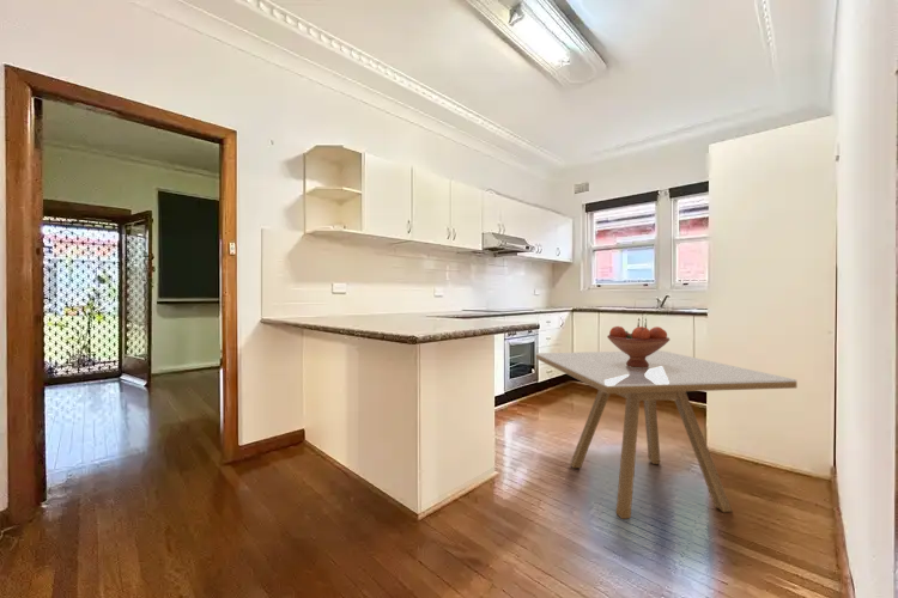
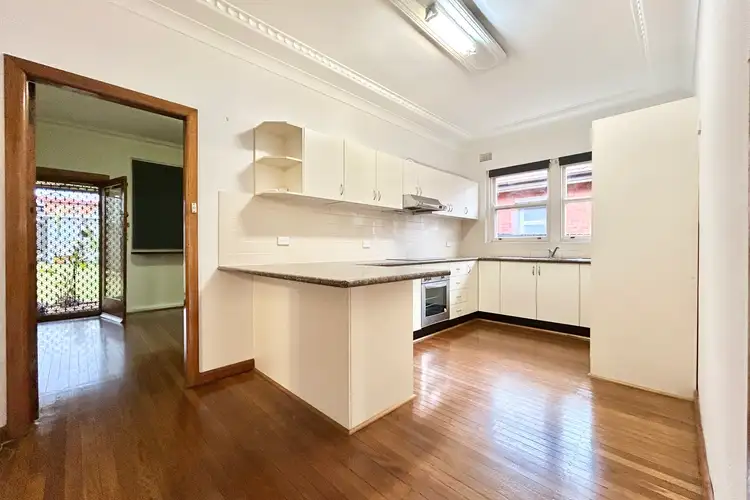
- fruit bowl [606,325,671,367]
- dining table [535,349,797,520]
